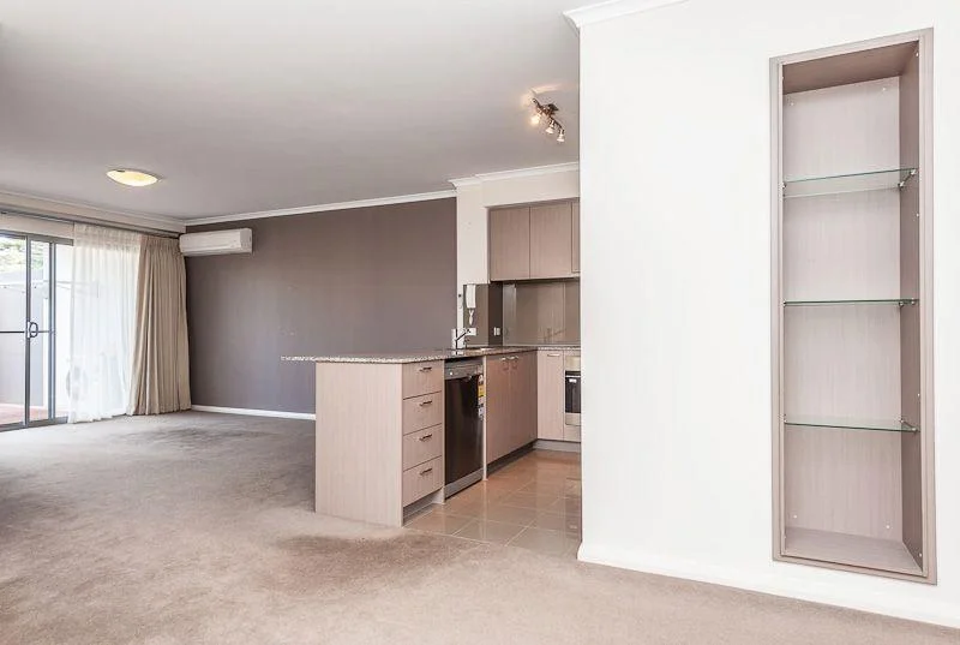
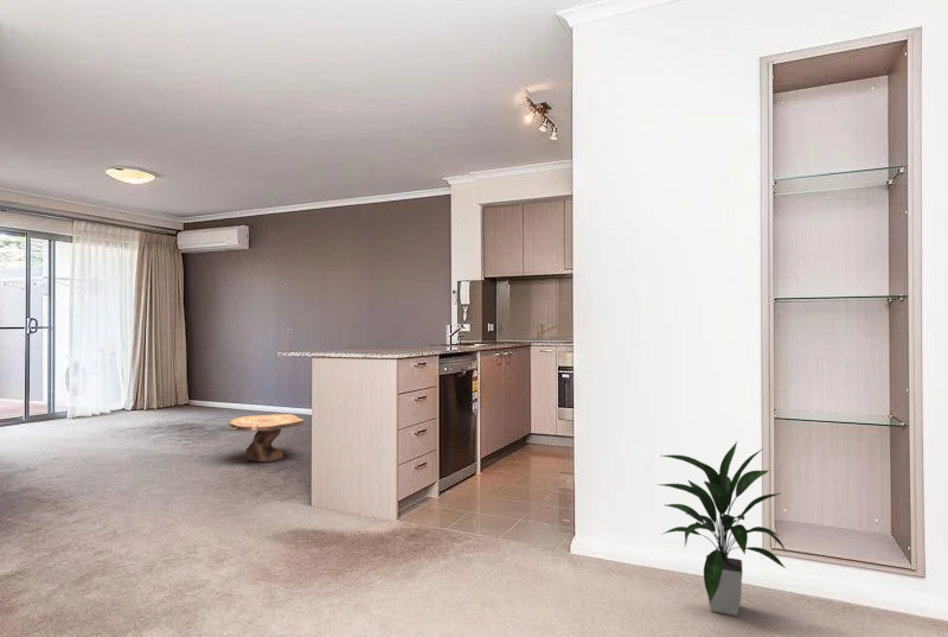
+ indoor plant [655,440,788,617]
+ side table [225,413,306,463]
